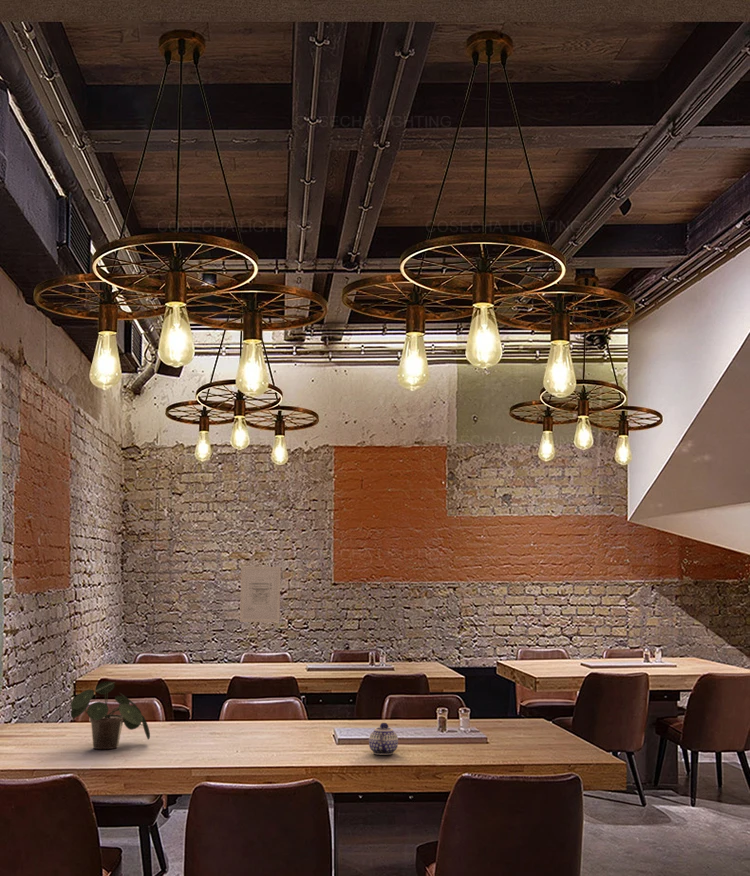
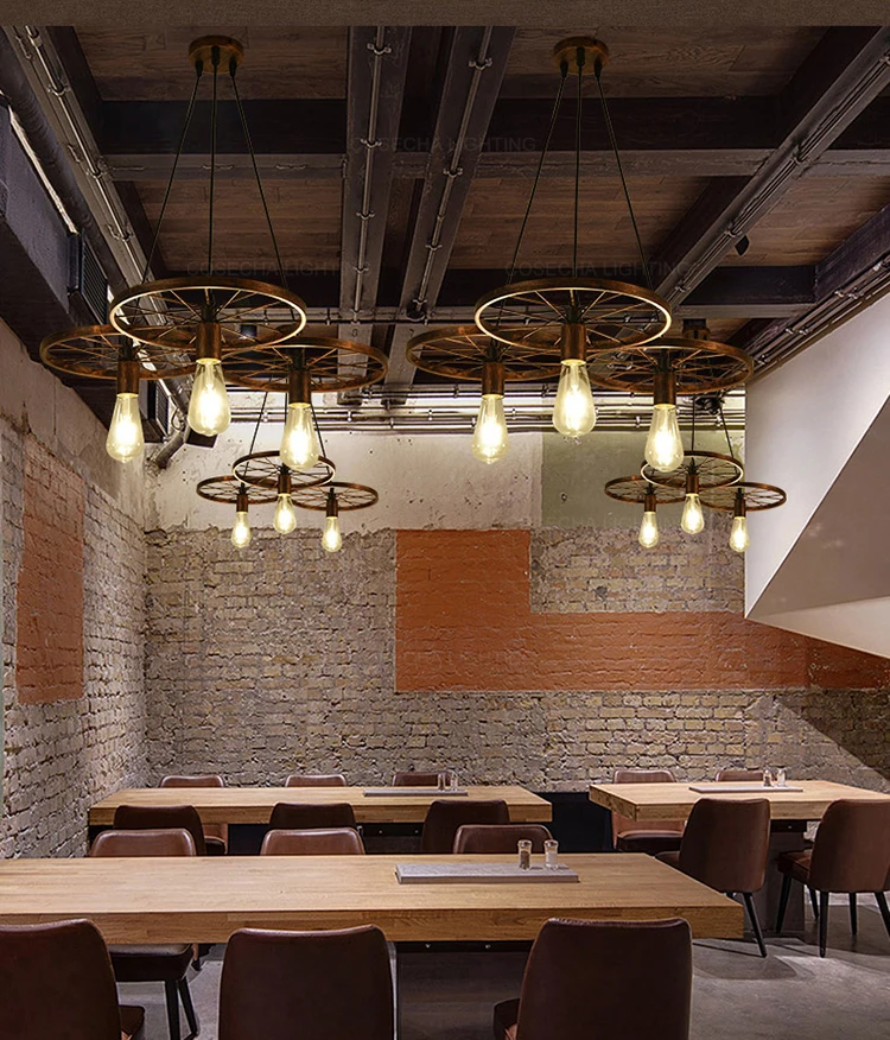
- teapot [368,722,399,756]
- wall art [239,566,282,623]
- potted plant [70,681,151,750]
